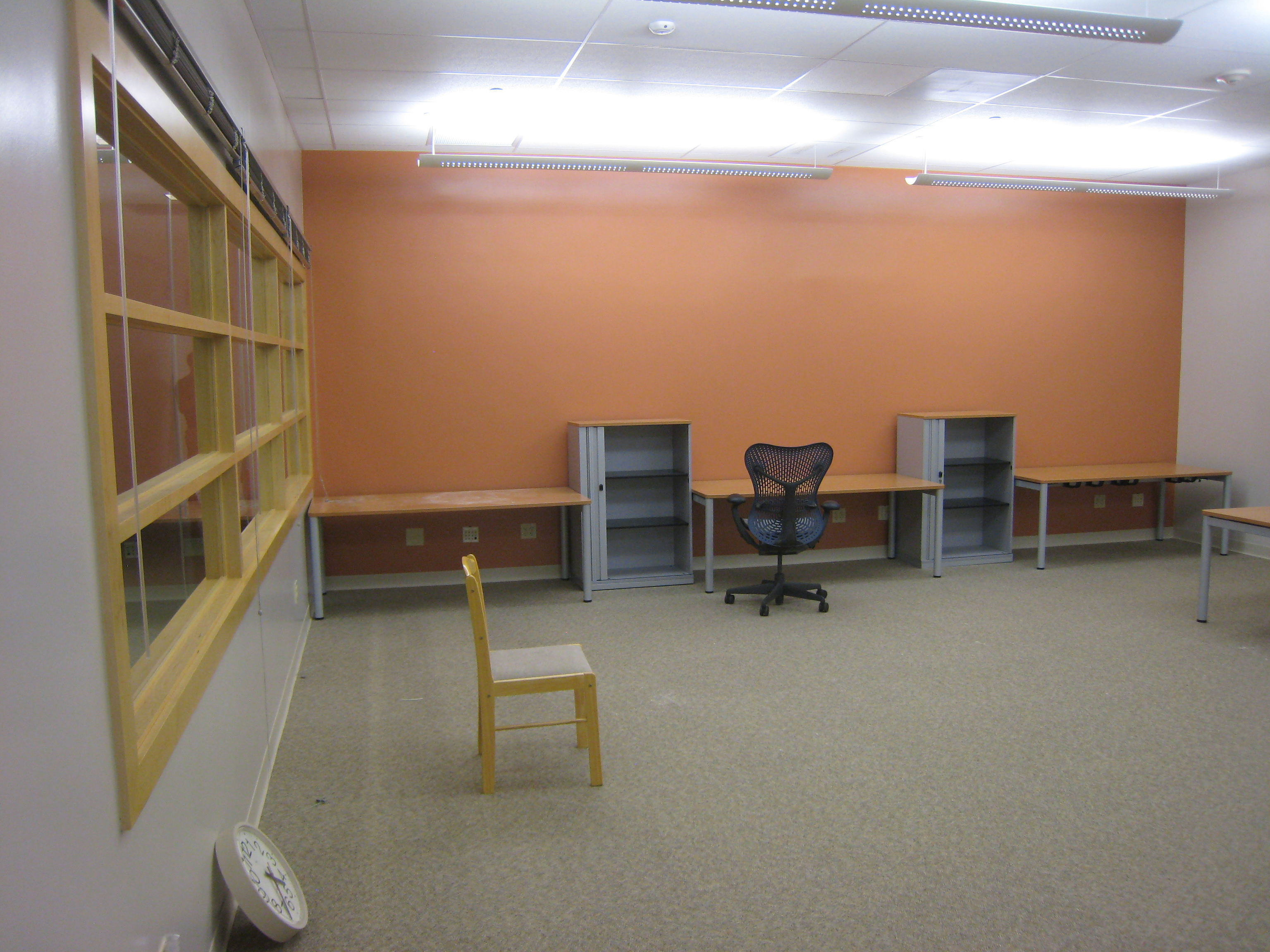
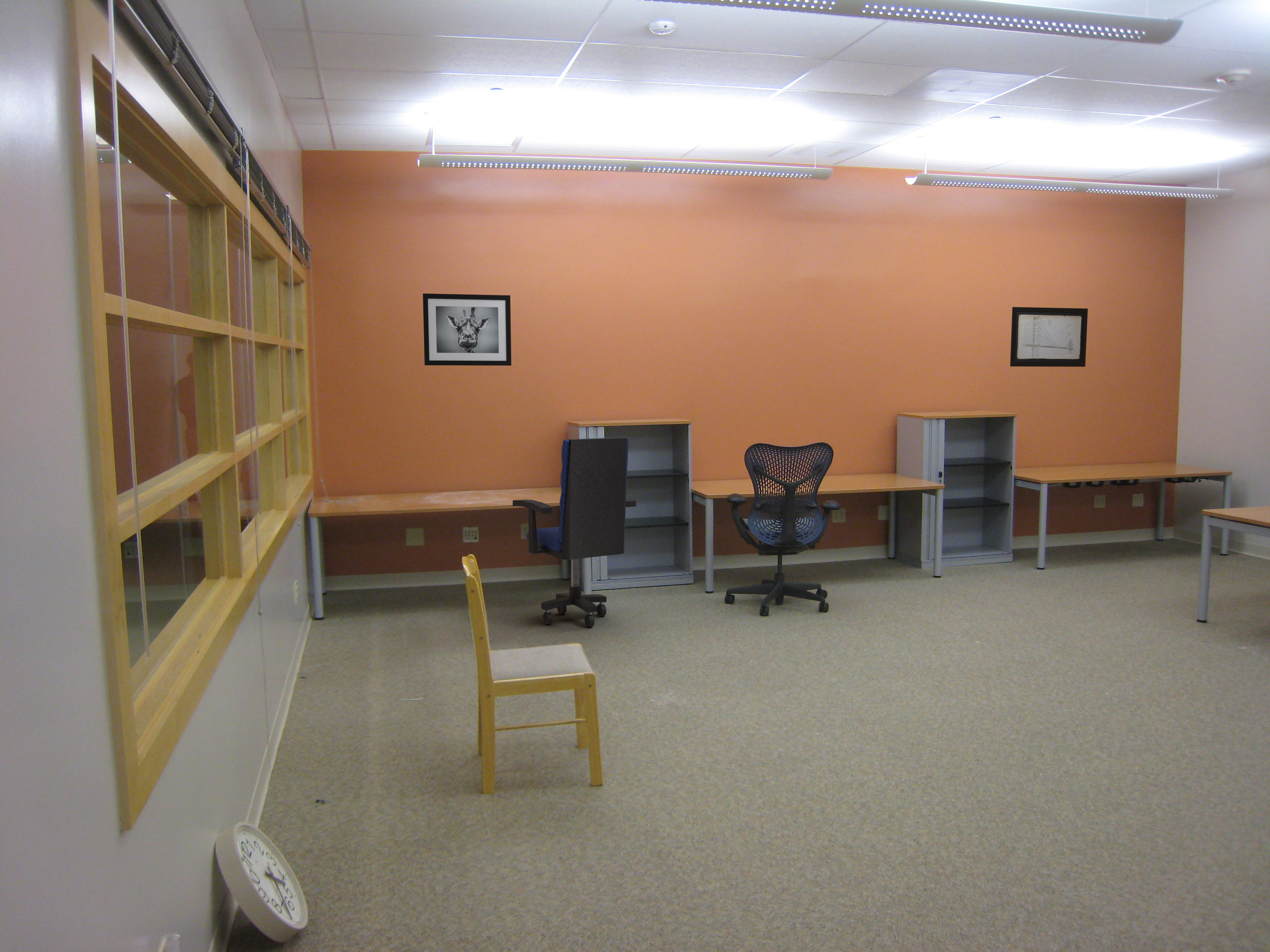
+ wall art [423,293,512,366]
+ wall art [1010,307,1088,367]
+ office chair [512,437,636,628]
